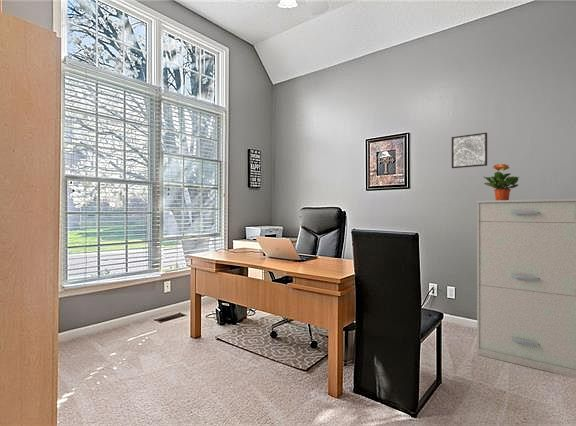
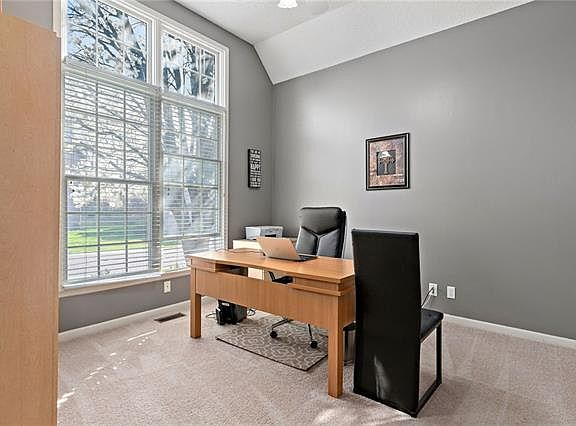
- wall art [451,132,488,169]
- potted plant [482,163,520,201]
- filing cabinet [475,198,576,379]
